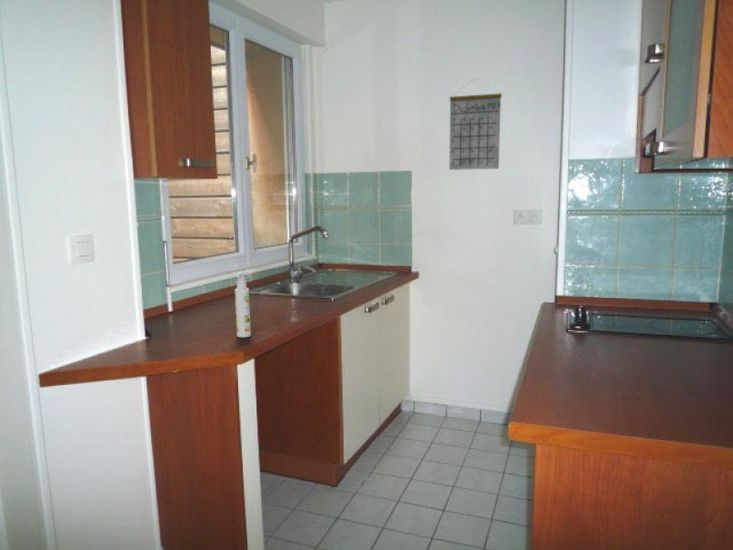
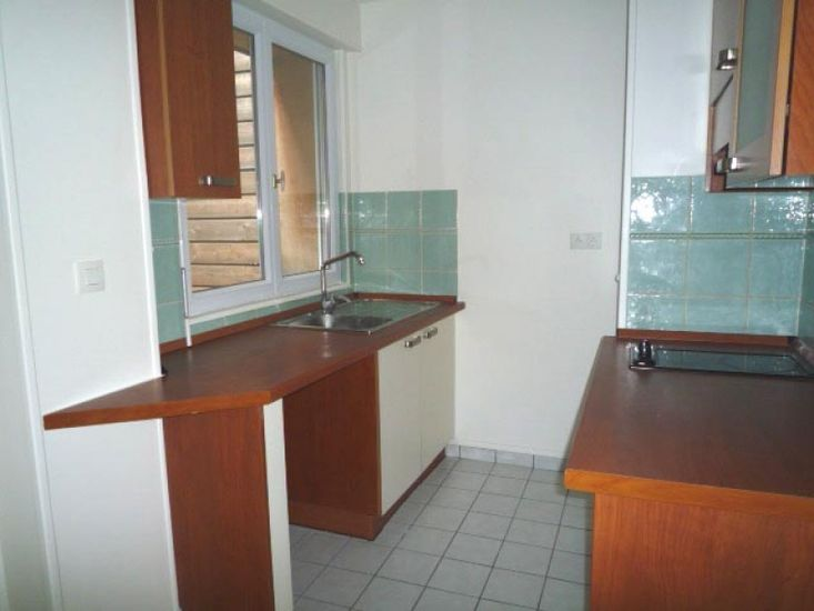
- spray bottle [234,271,252,338]
- calendar [448,77,503,171]
